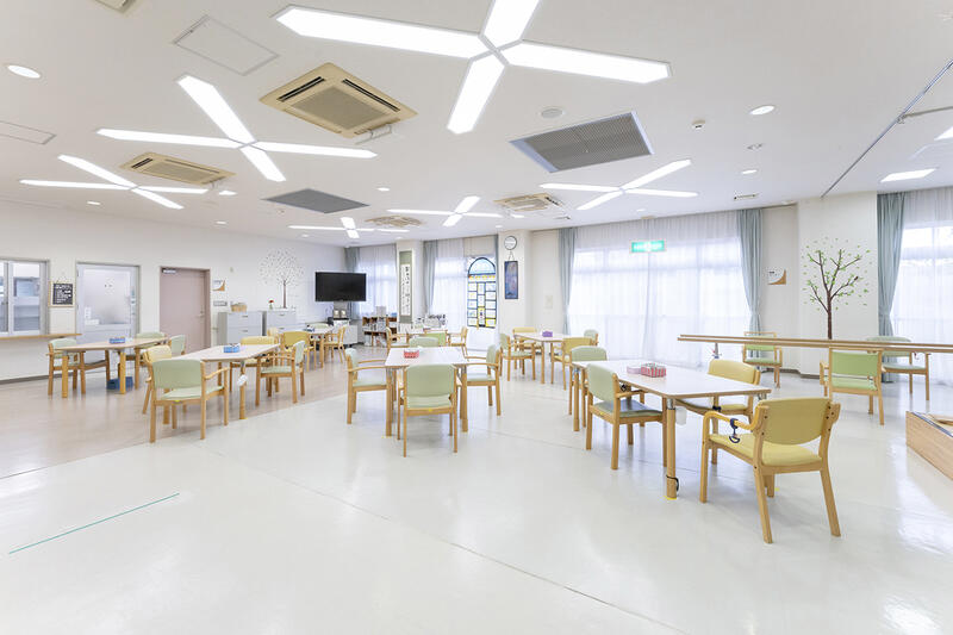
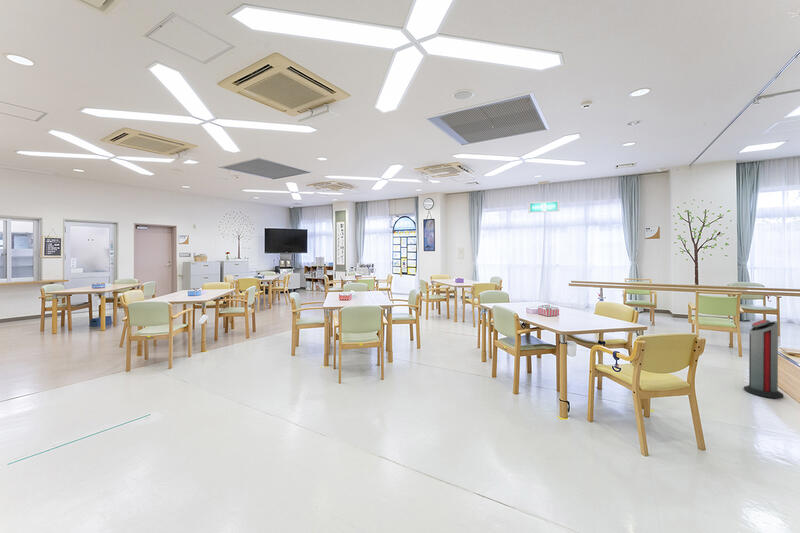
+ air purifier [743,319,785,399]
